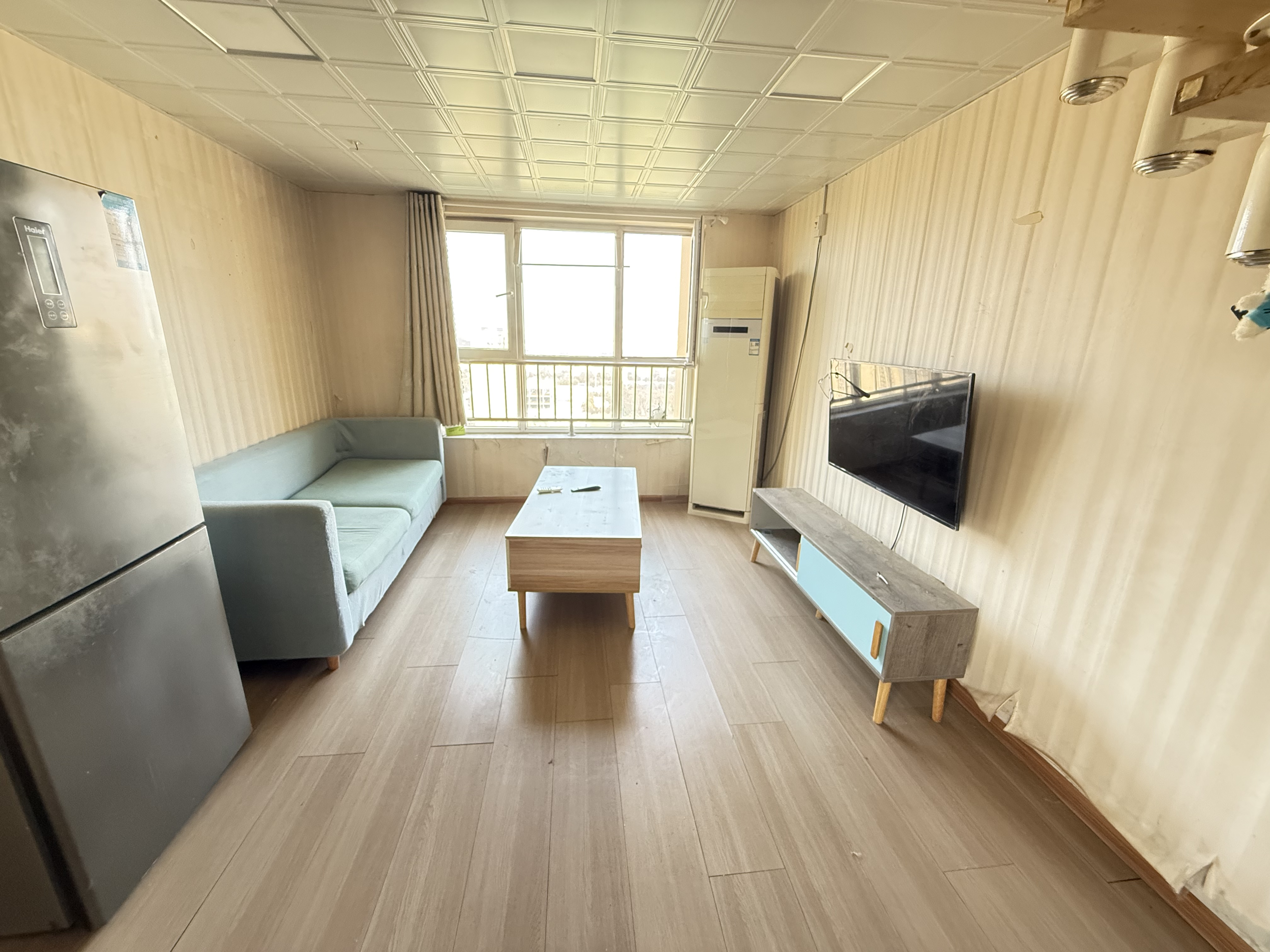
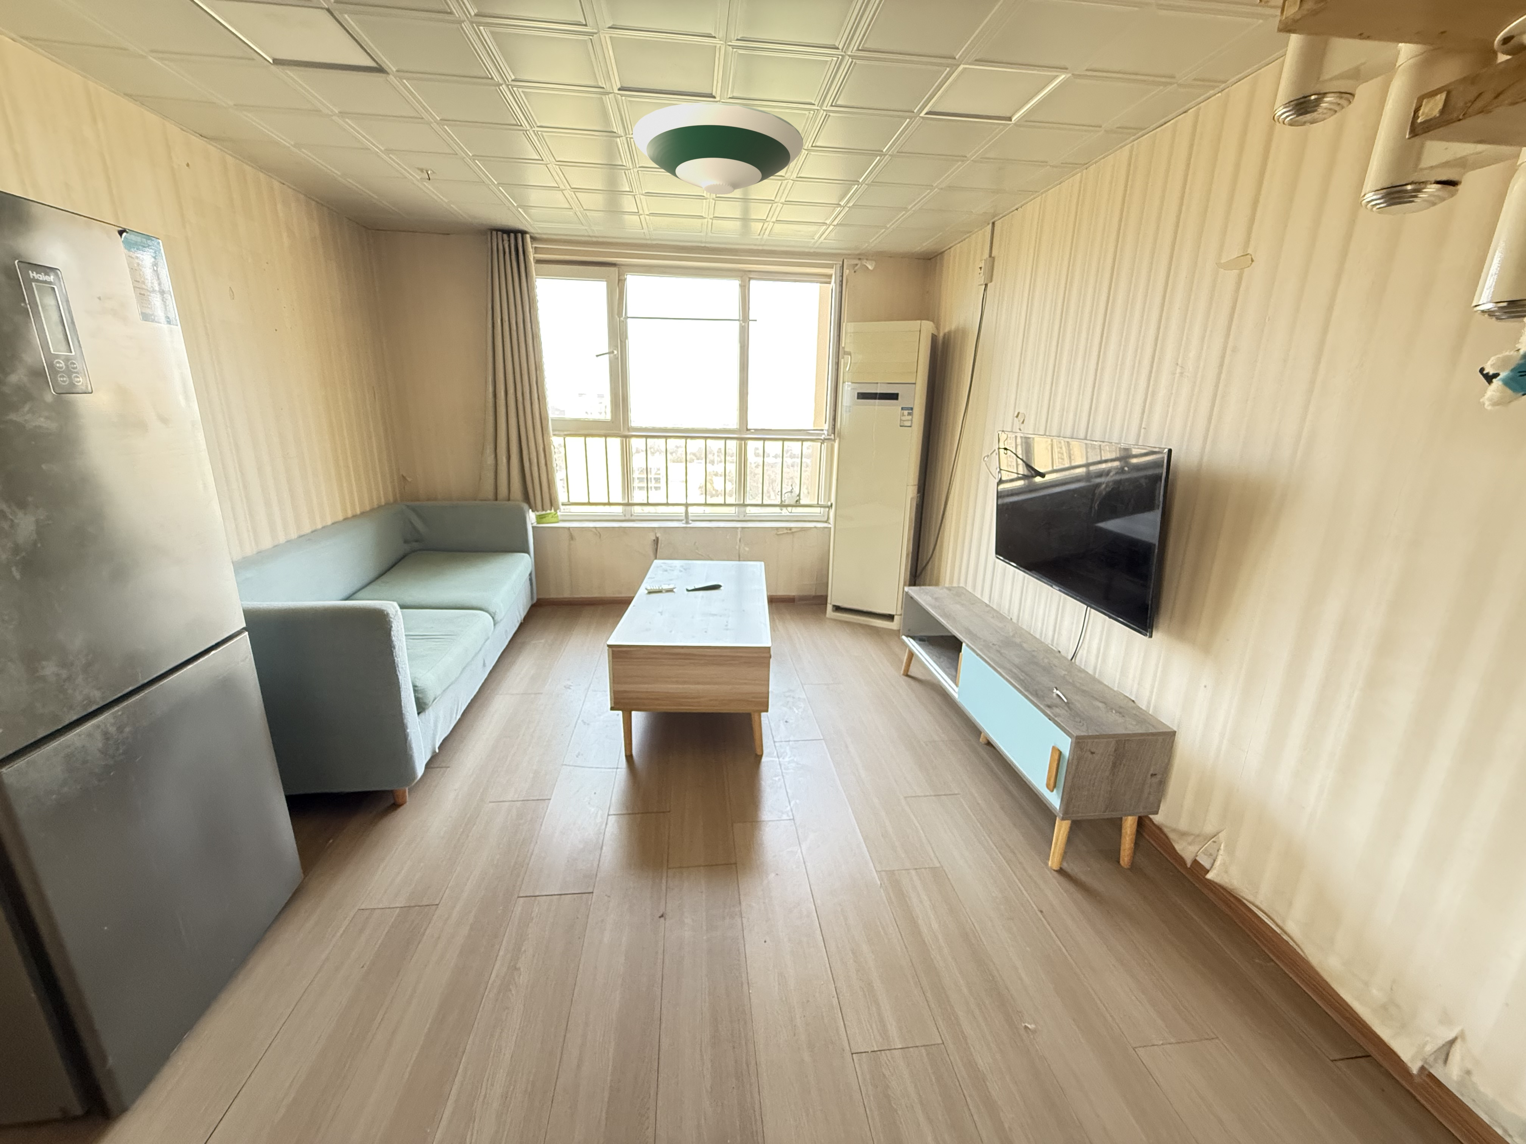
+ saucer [632,102,804,195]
